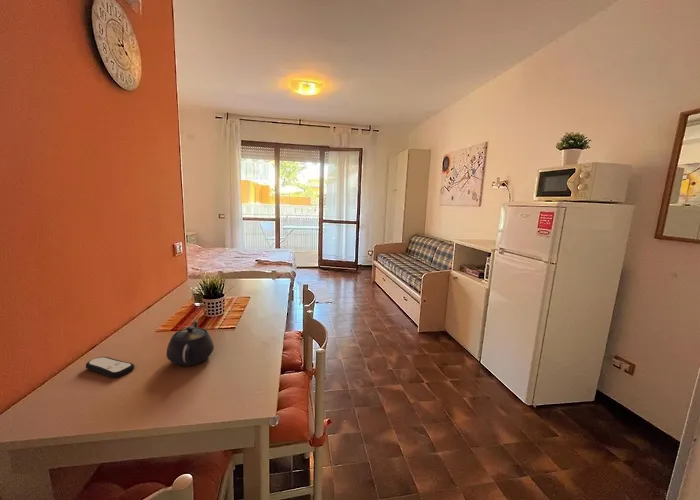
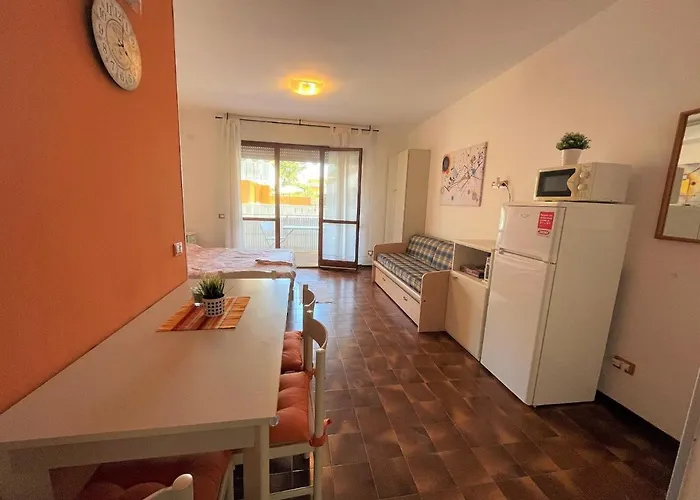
- teapot [166,319,215,367]
- remote control [85,356,135,379]
